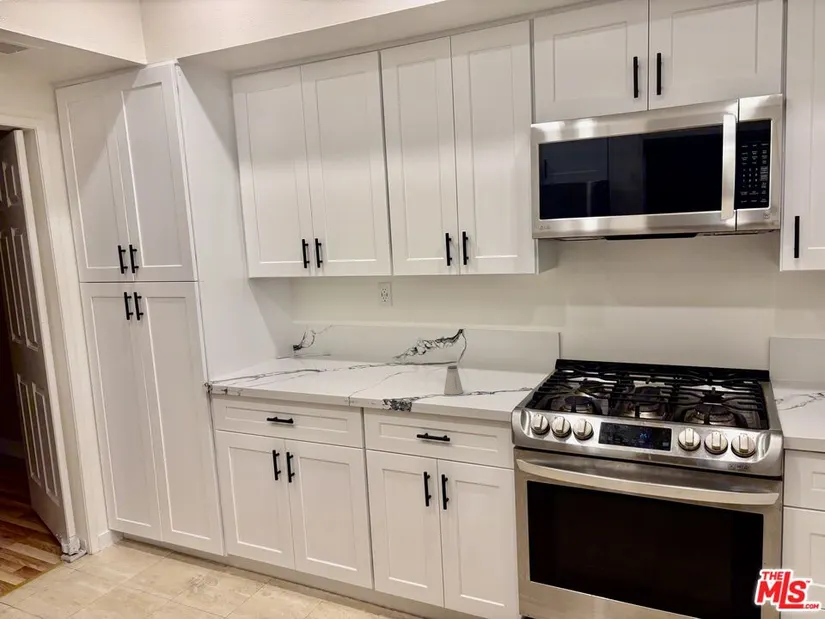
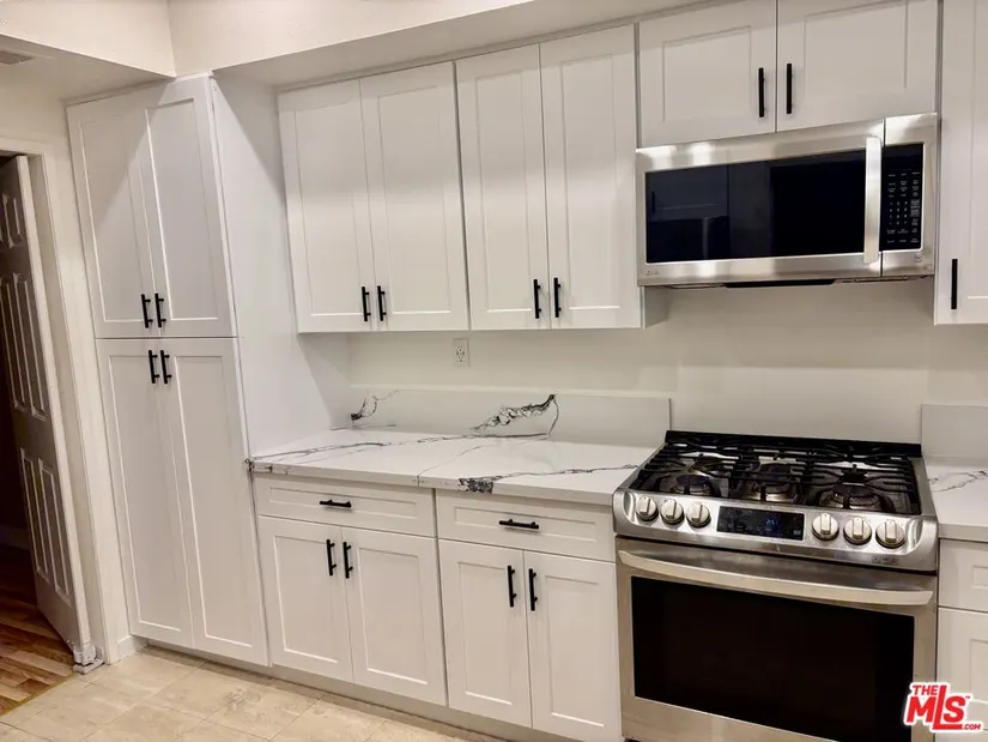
- saltshaker [443,365,464,396]
